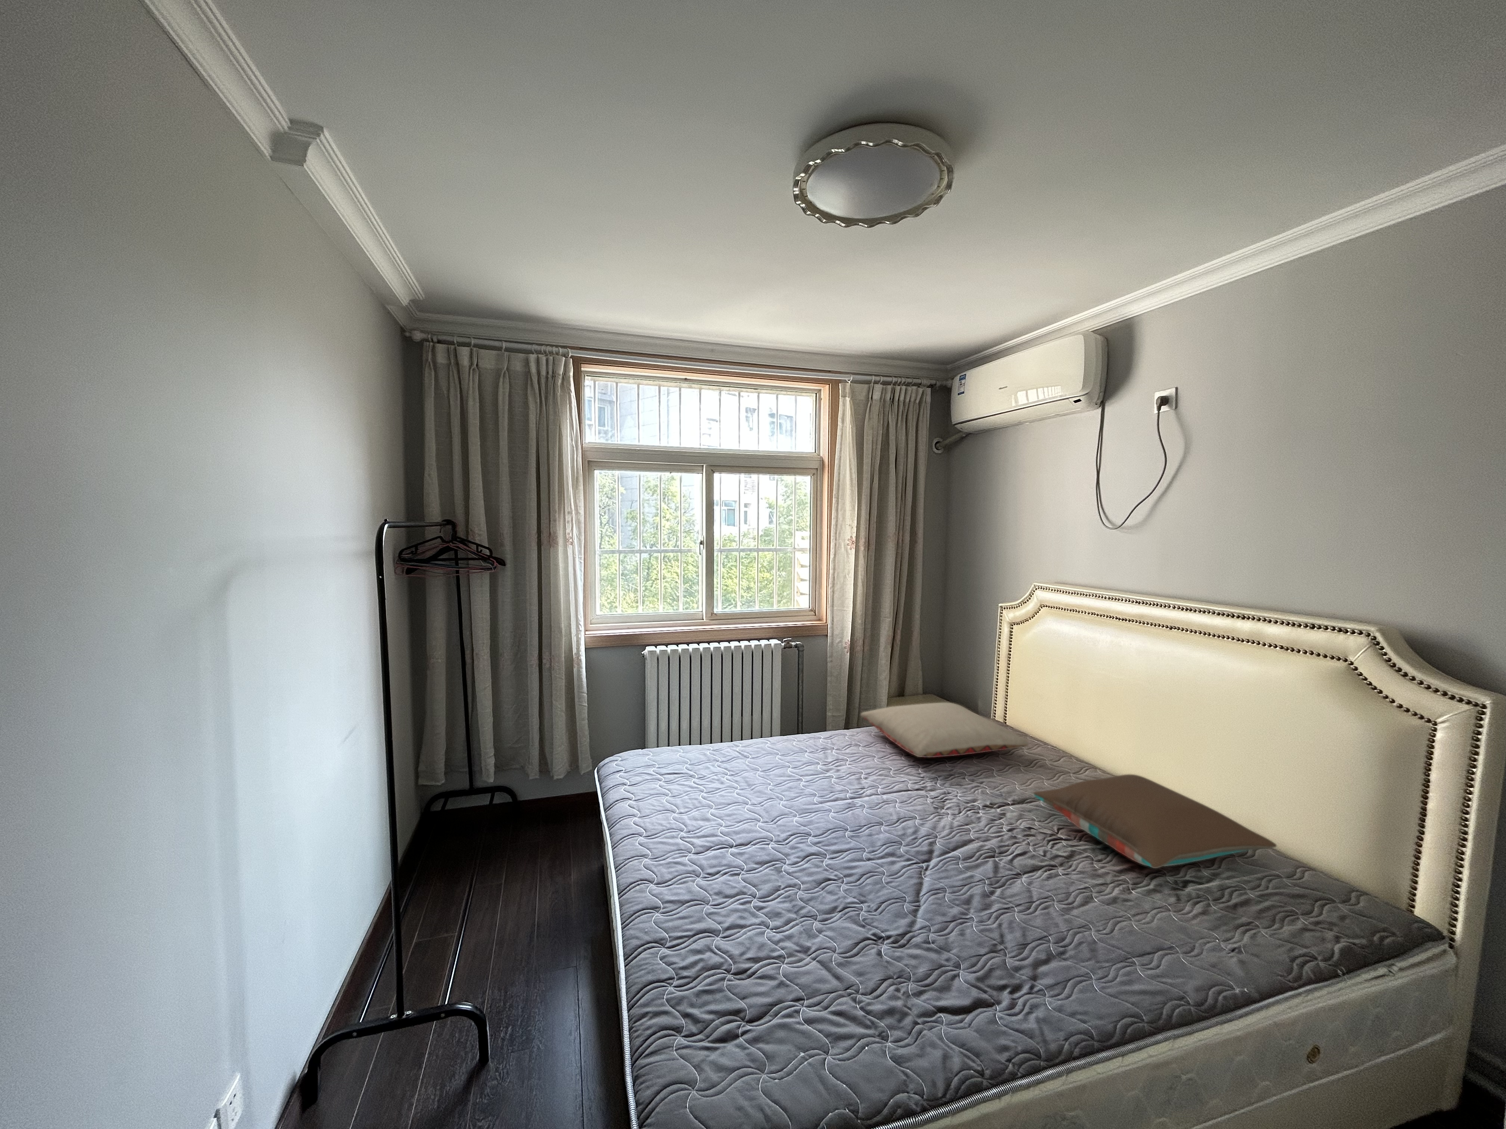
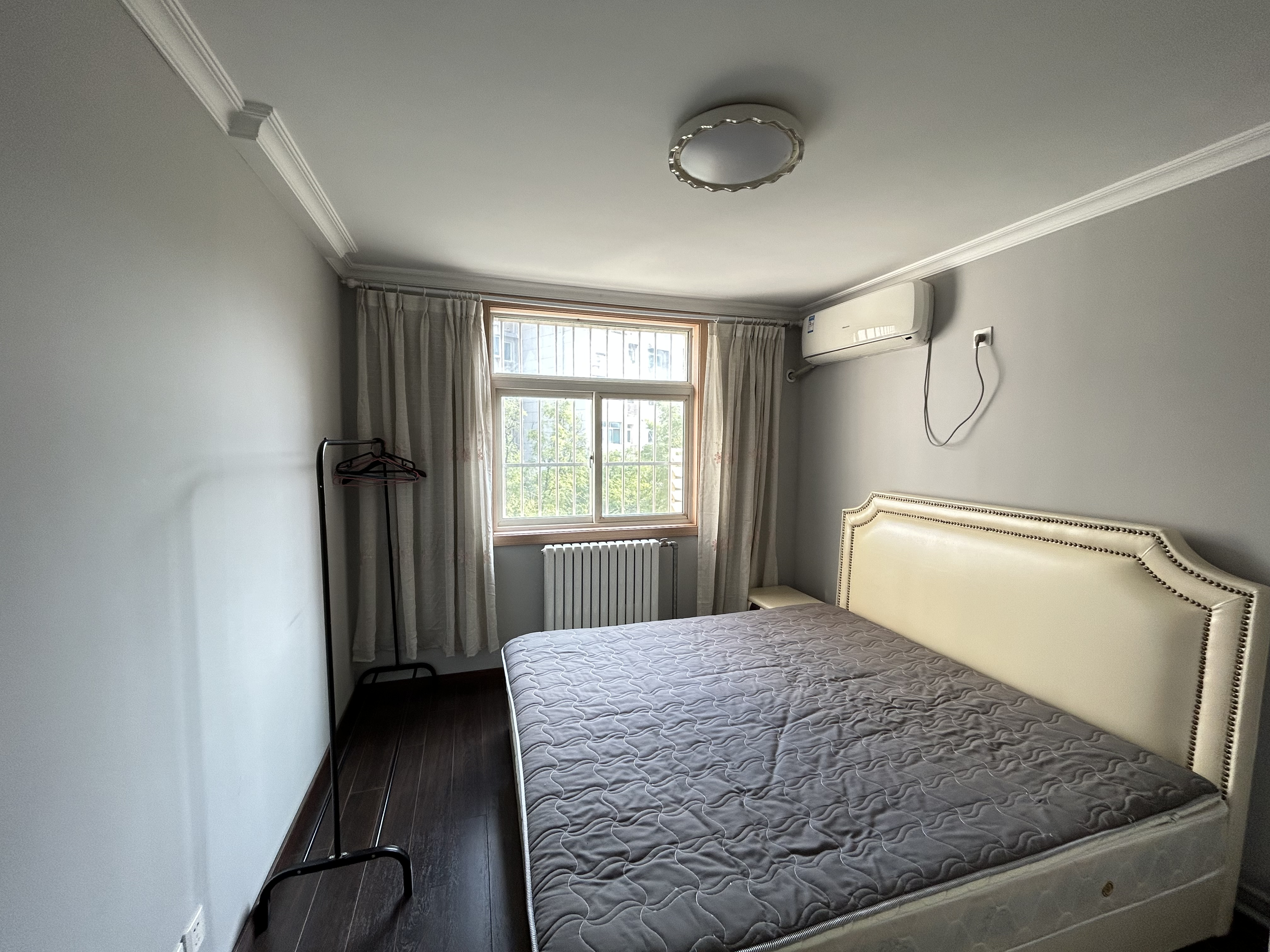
- pillow [860,702,1029,758]
- pillow [1032,774,1277,869]
